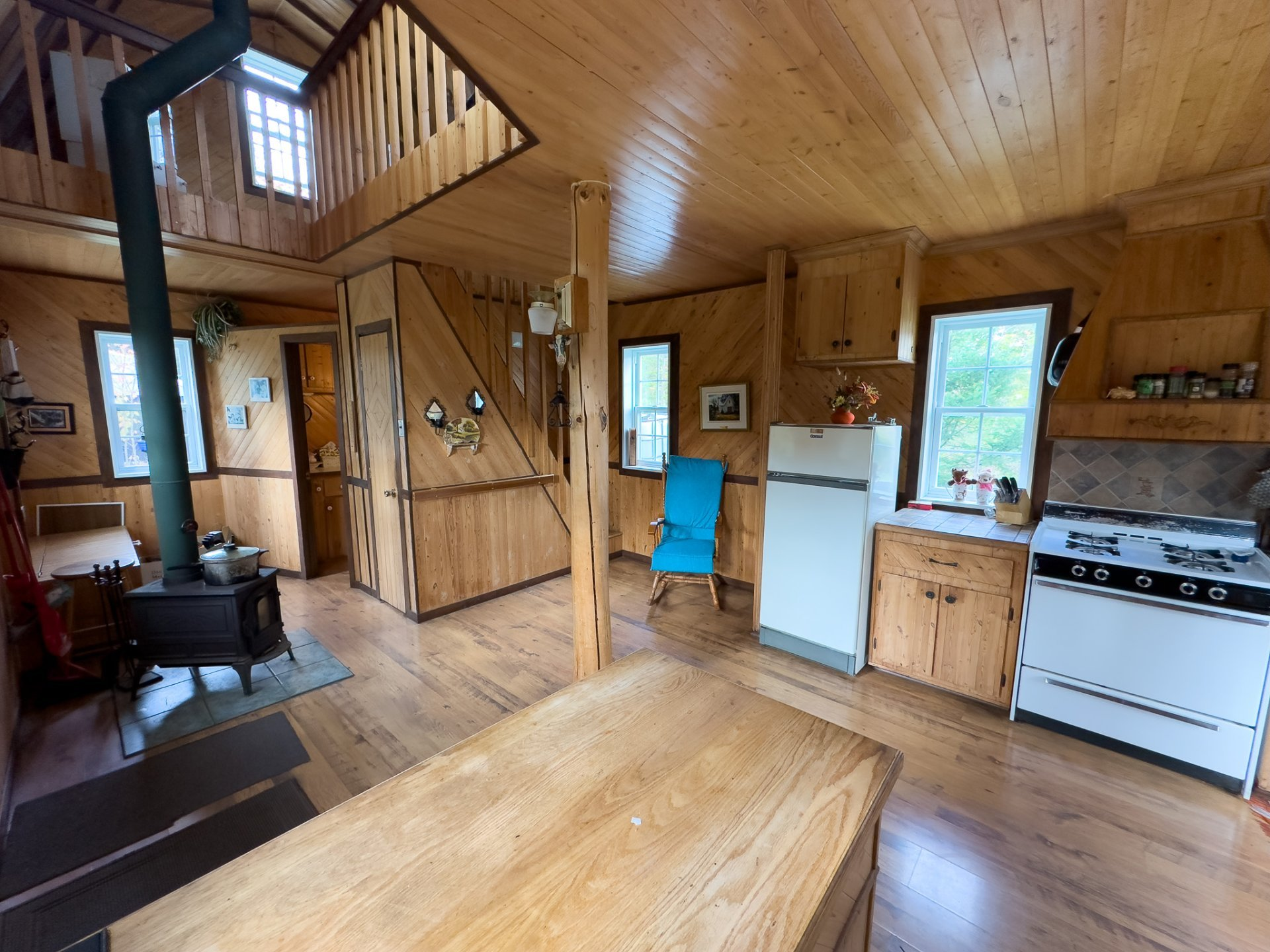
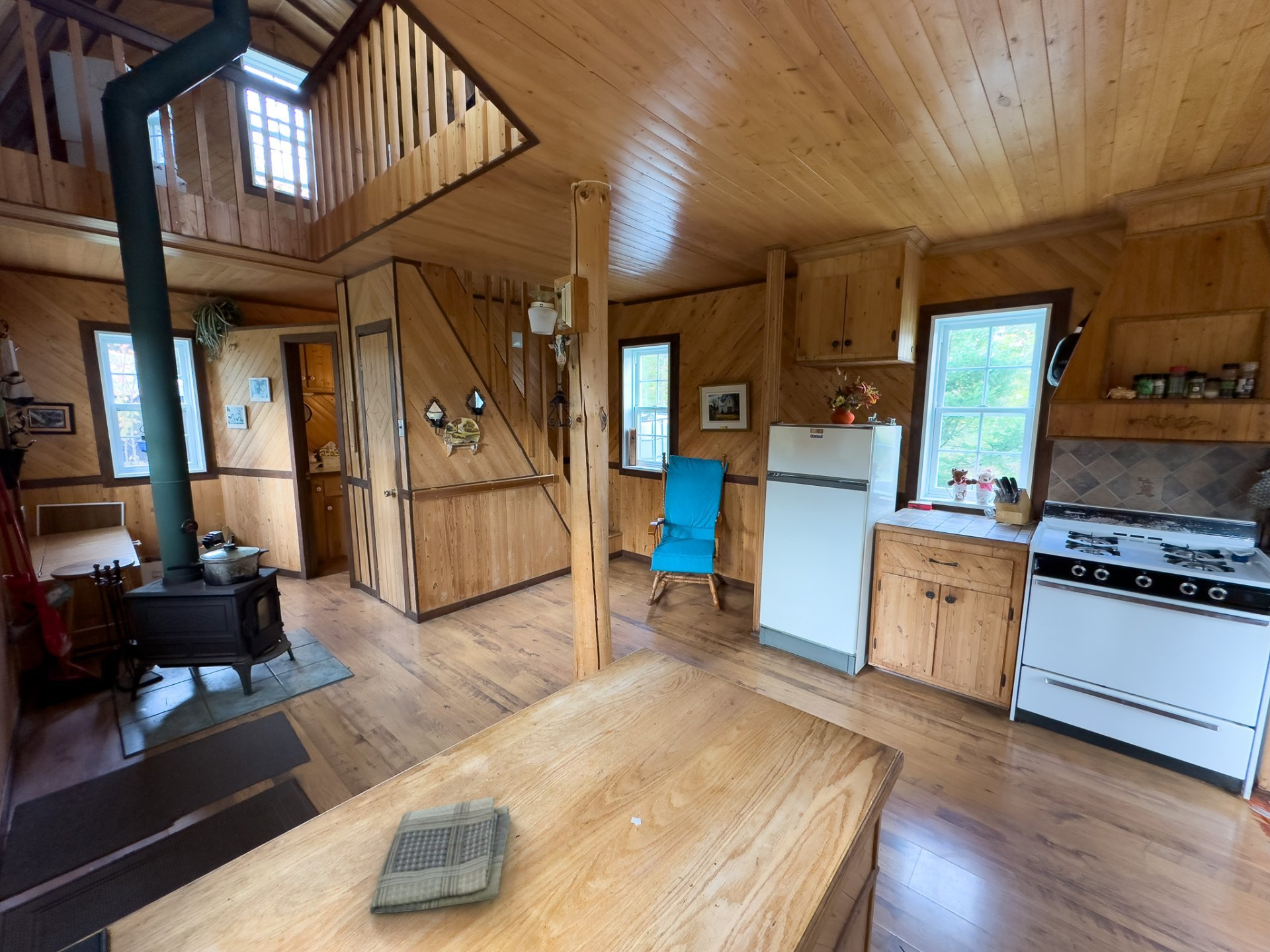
+ dish towel [369,796,511,915]
